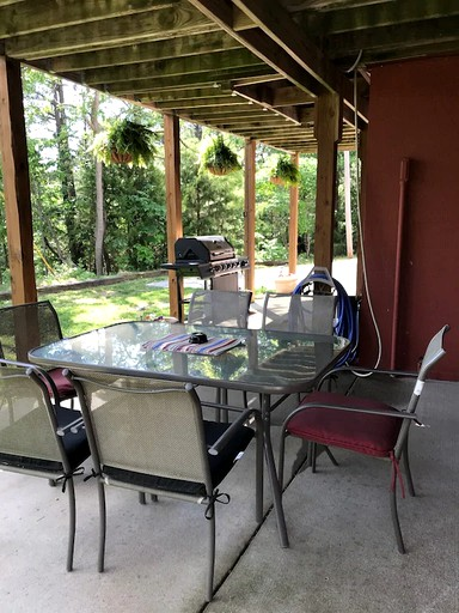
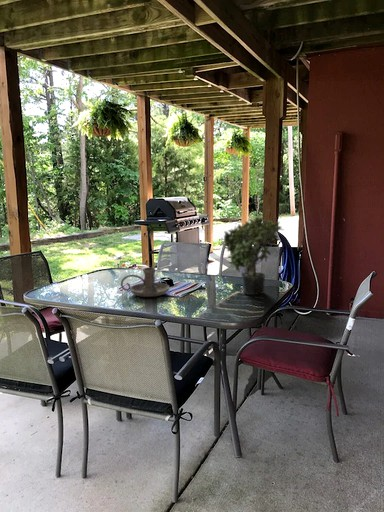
+ candle holder [120,267,171,298]
+ potted plant [220,214,284,296]
